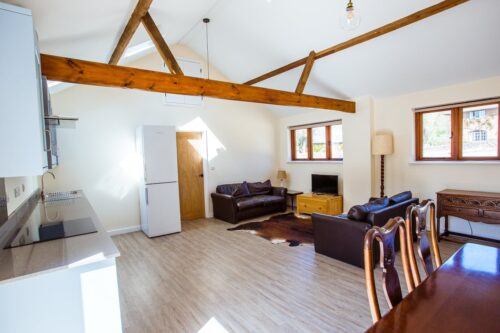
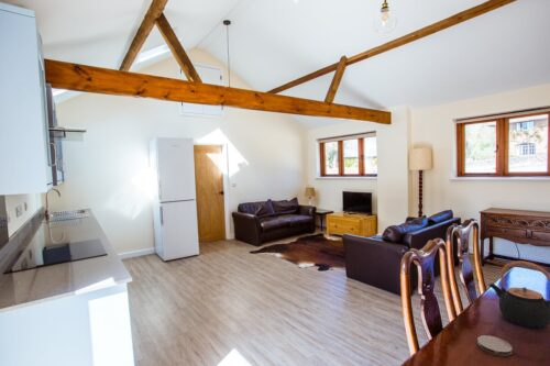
+ coaster [476,334,514,357]
+ teapot [487,260,550,329]
